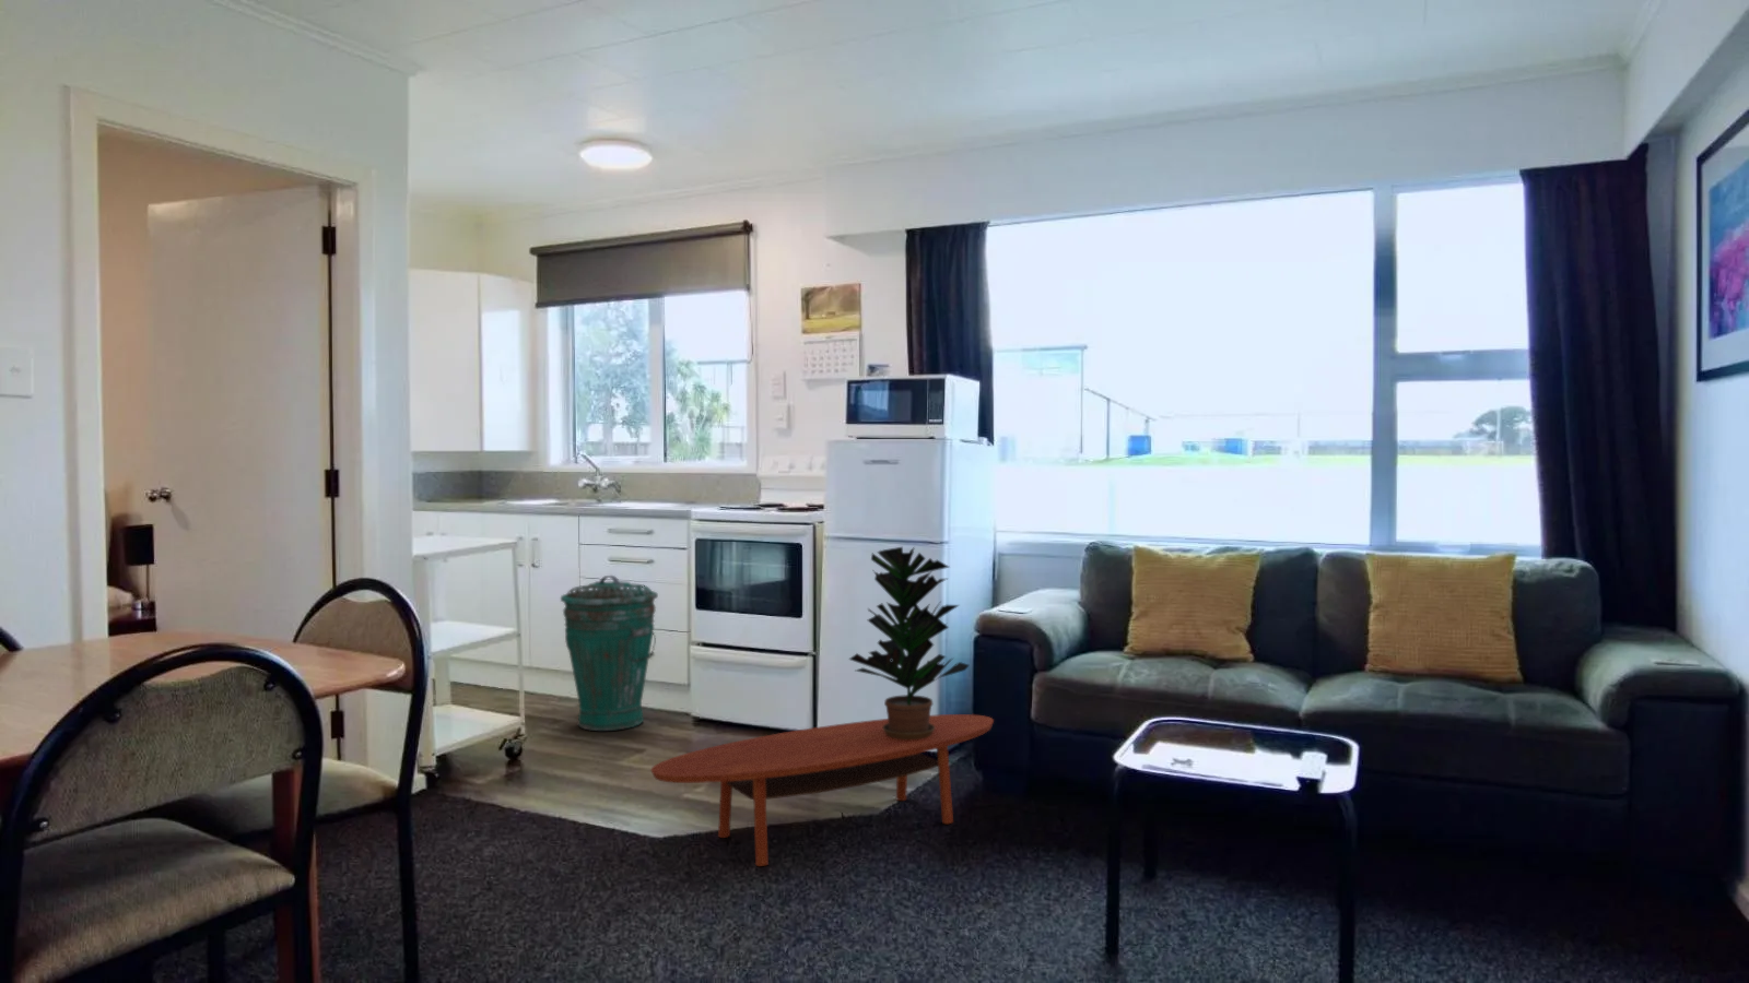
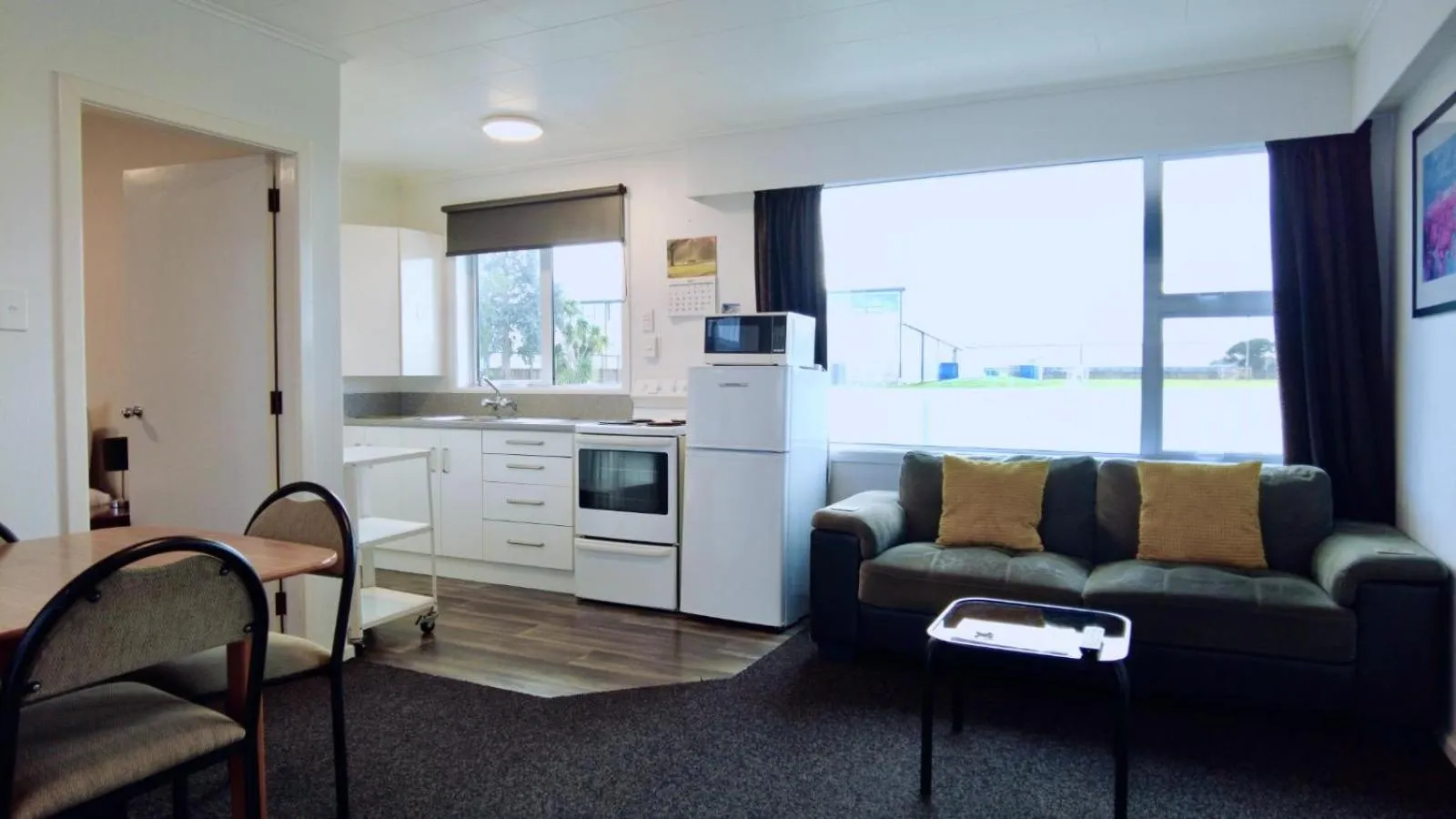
- coffee table [650,713,995,868]
- potted plant [847,546,971,739]
- trash can [560,575,659,732]
